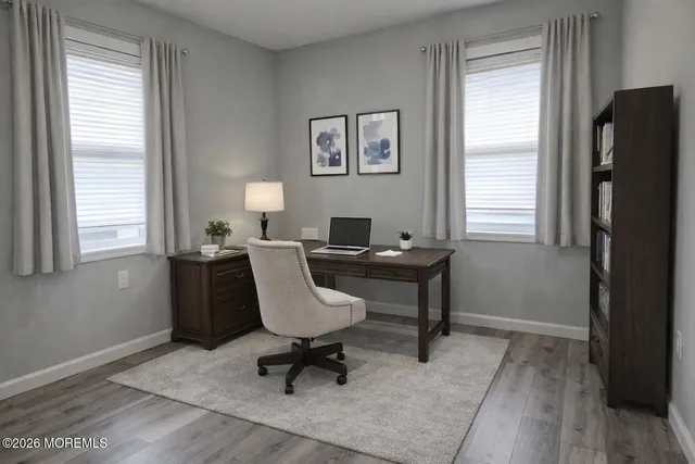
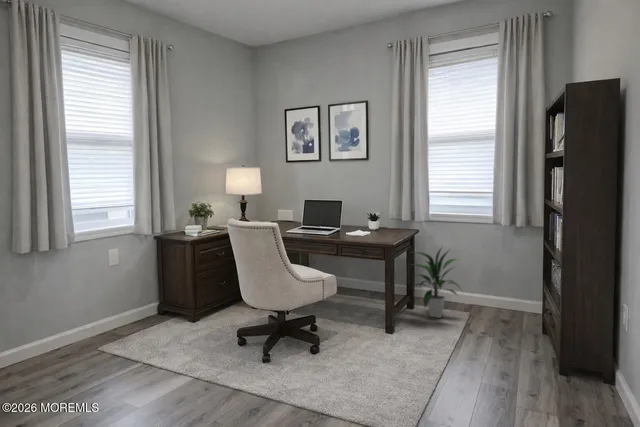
+ indoor plant [411,246,464,319]
